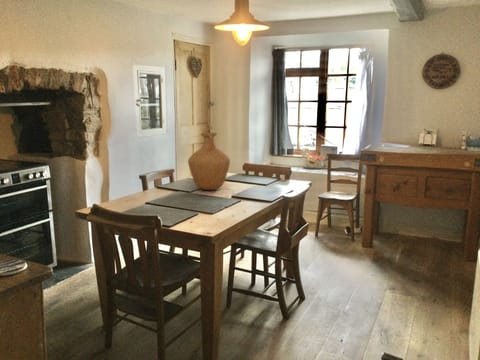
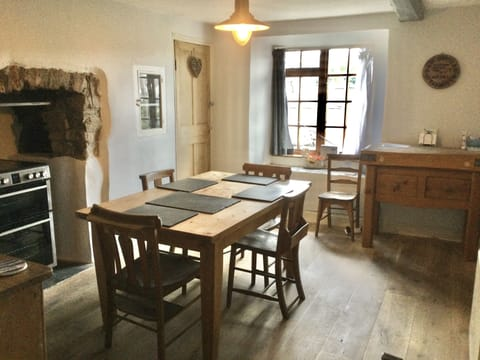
- vase [187,132,231,191]
